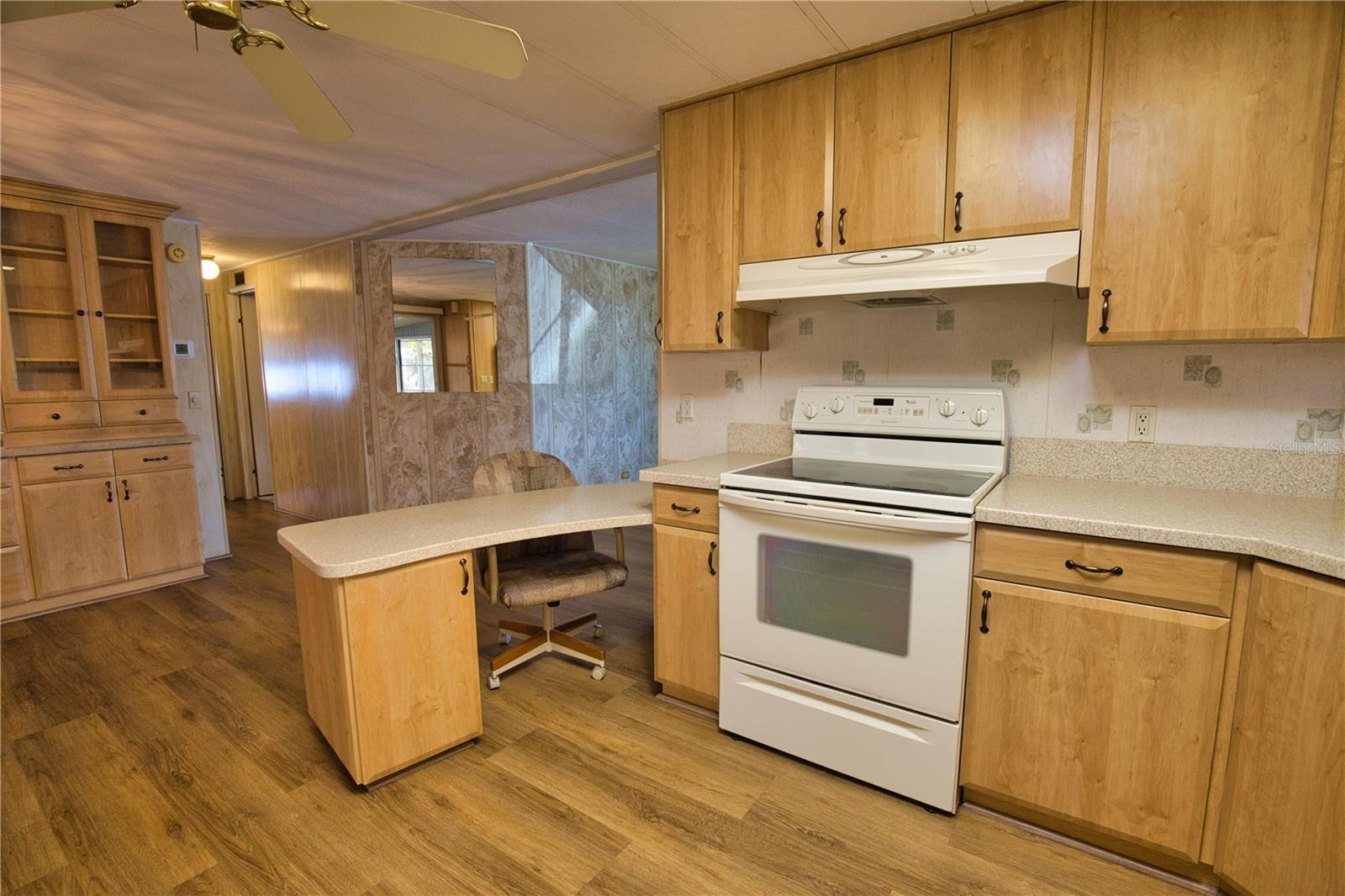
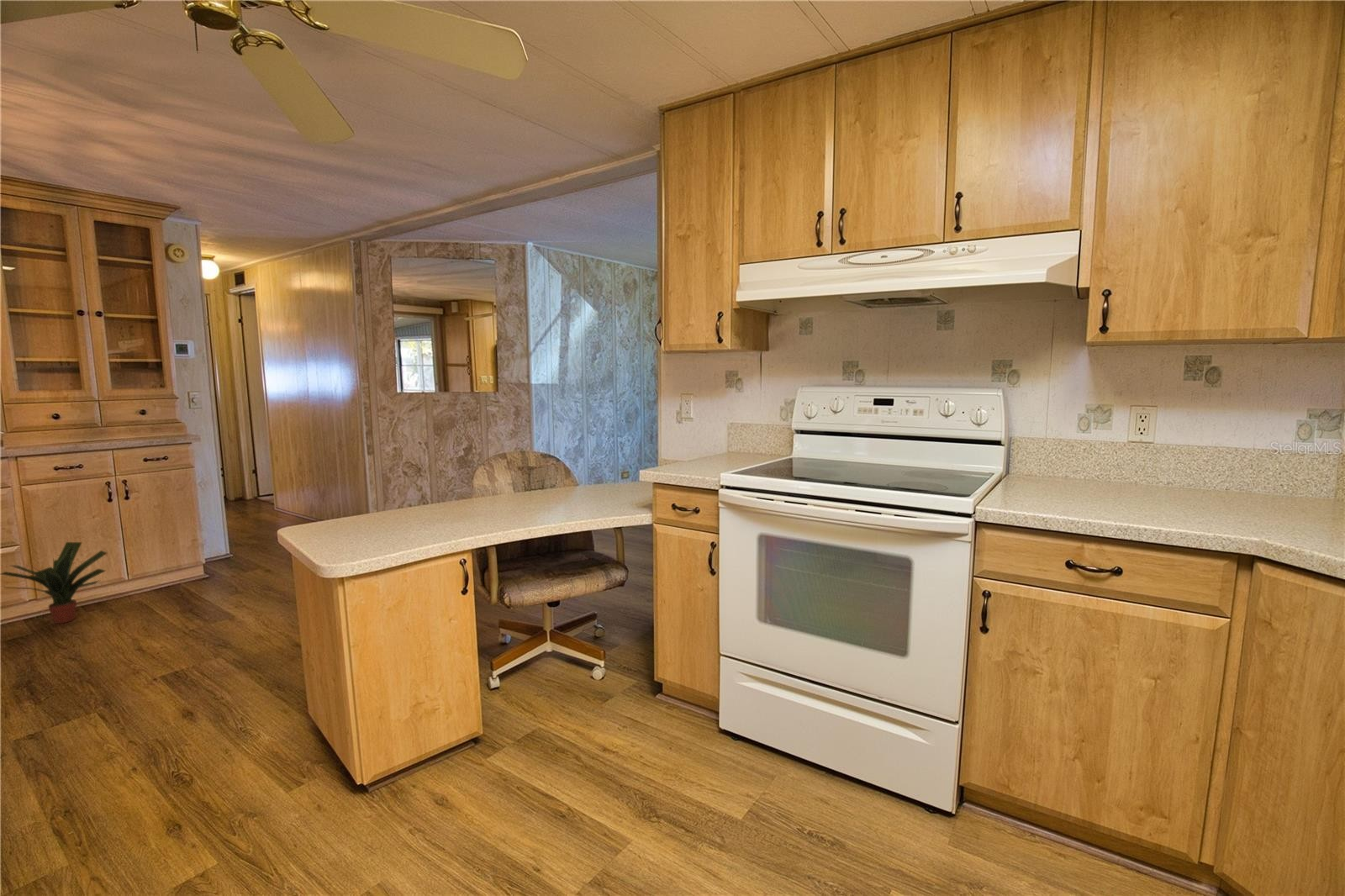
+ potted plant [0,541,108,625]
